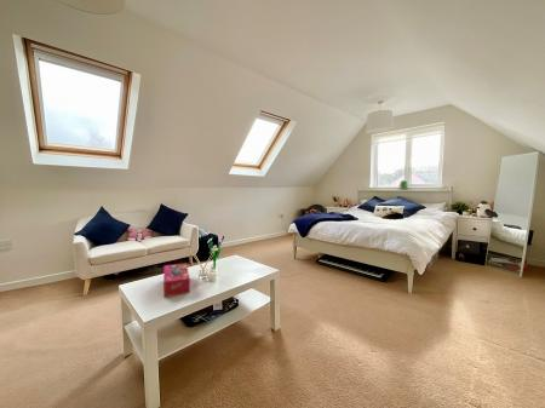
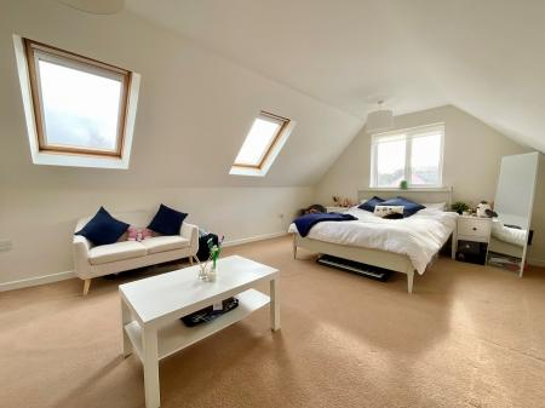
- tissue box [162,262,191,298]
